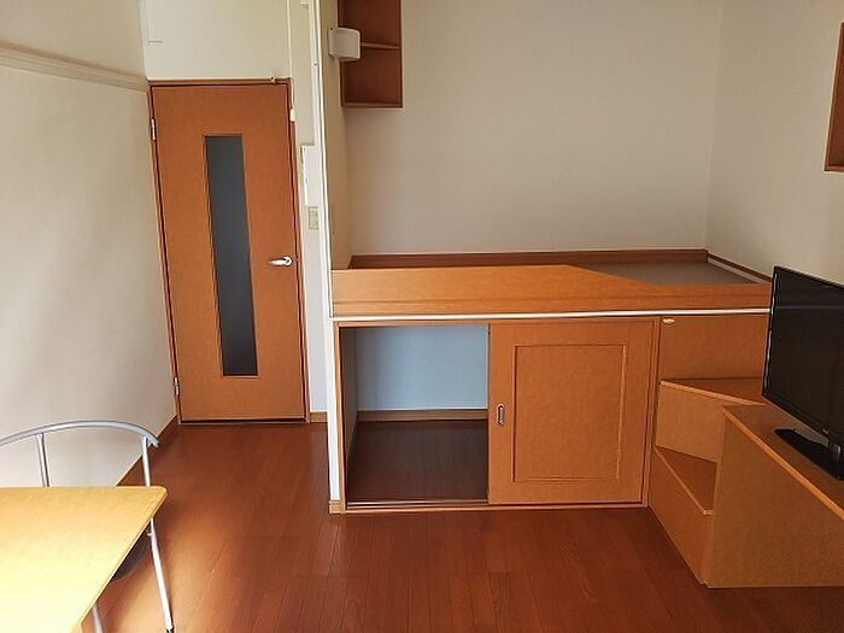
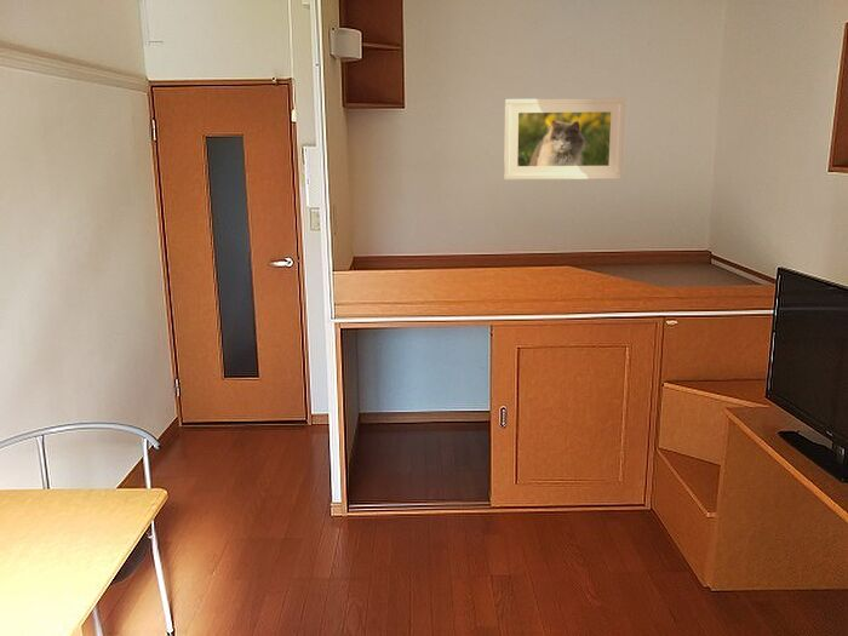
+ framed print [503,97,626,181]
